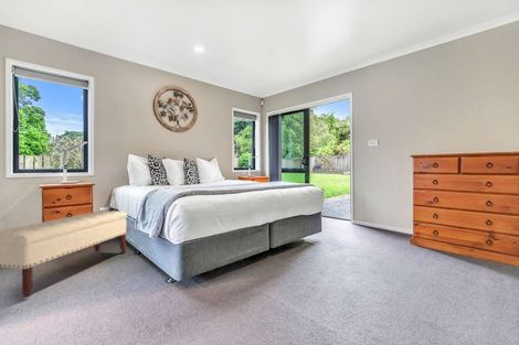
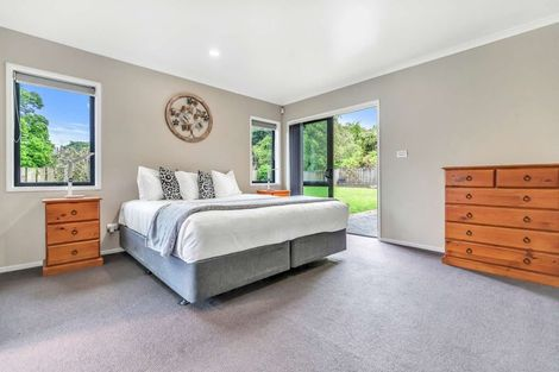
- bench [0,209,128,299]
